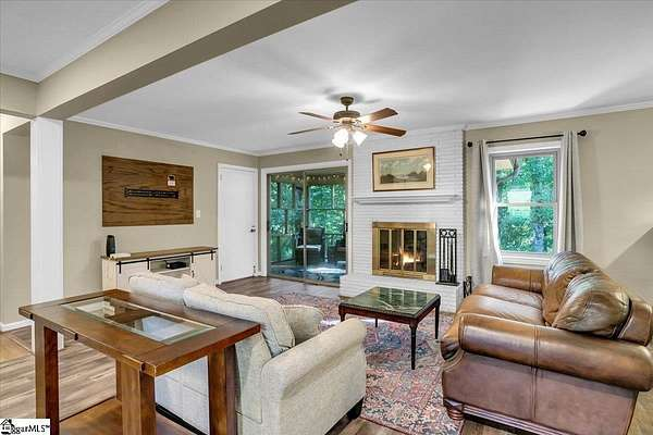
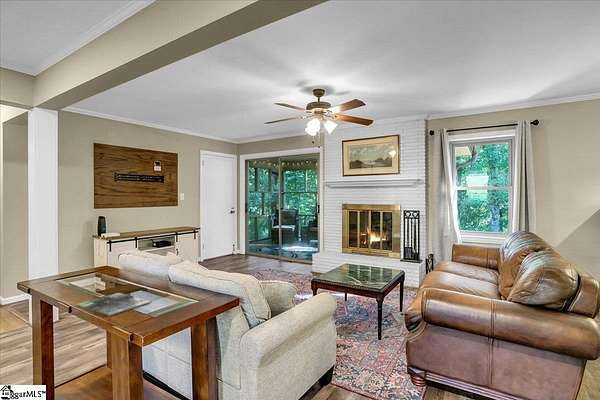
+ magazine [75,292,153,317]
